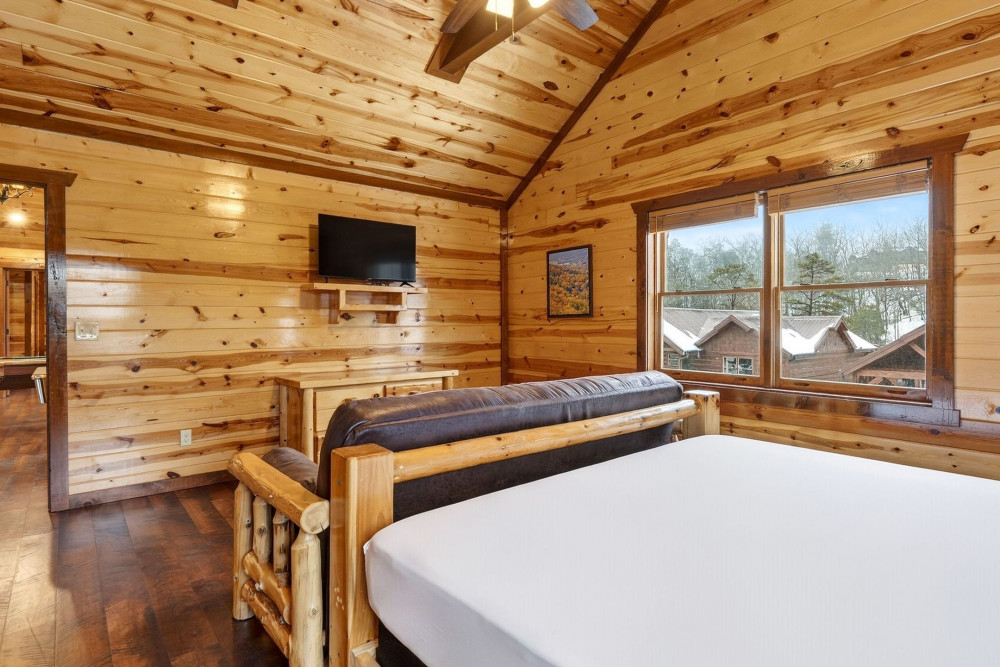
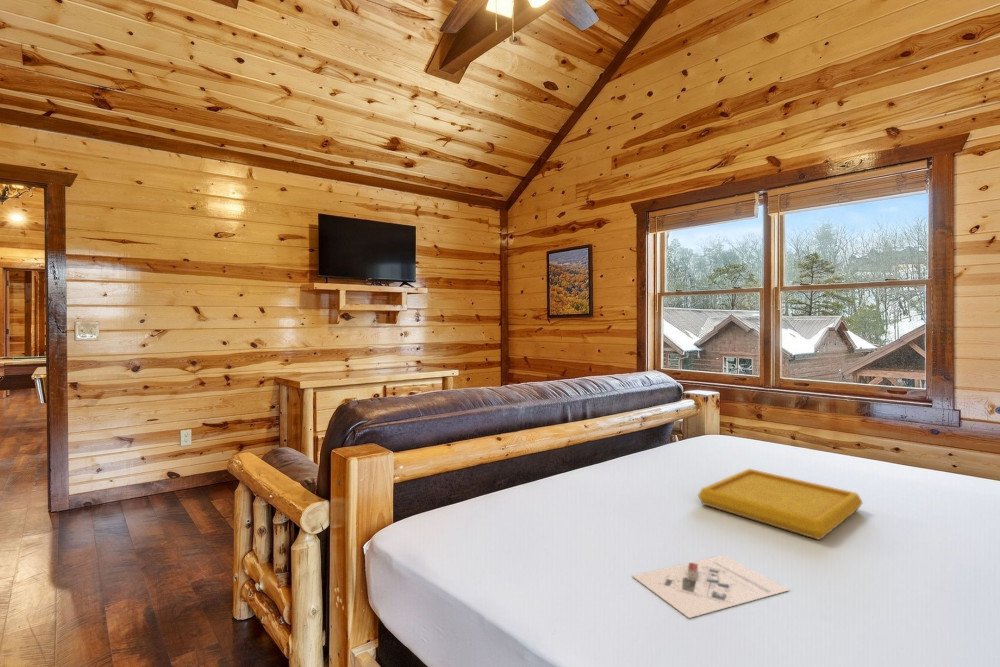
+ architectural model [632,554,790,619]
+ serving tray [697,468,864,541]
